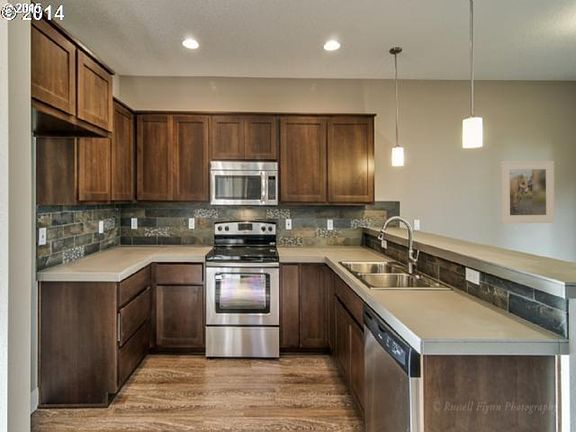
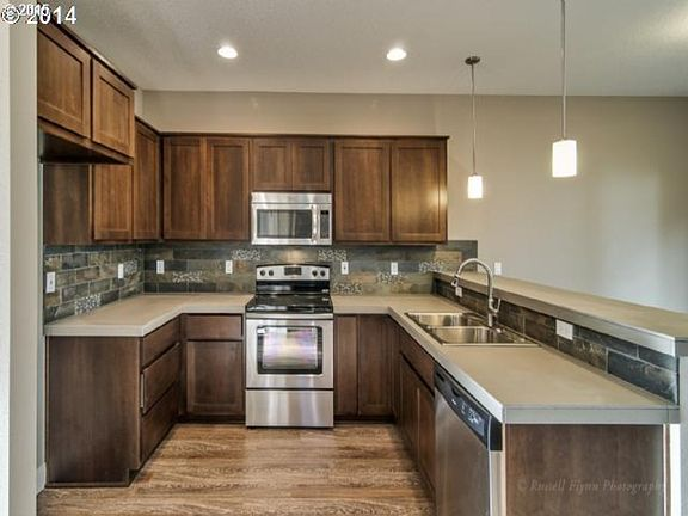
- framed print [500,160,555,224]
